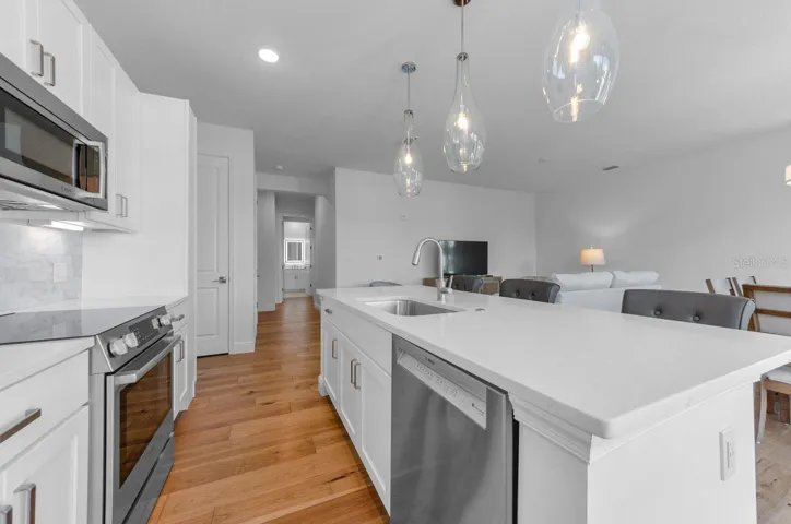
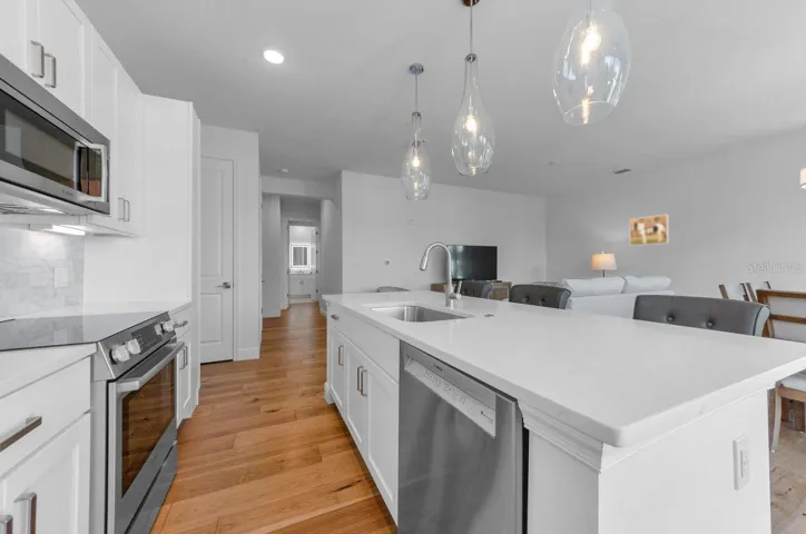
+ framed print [629,212,670,247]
